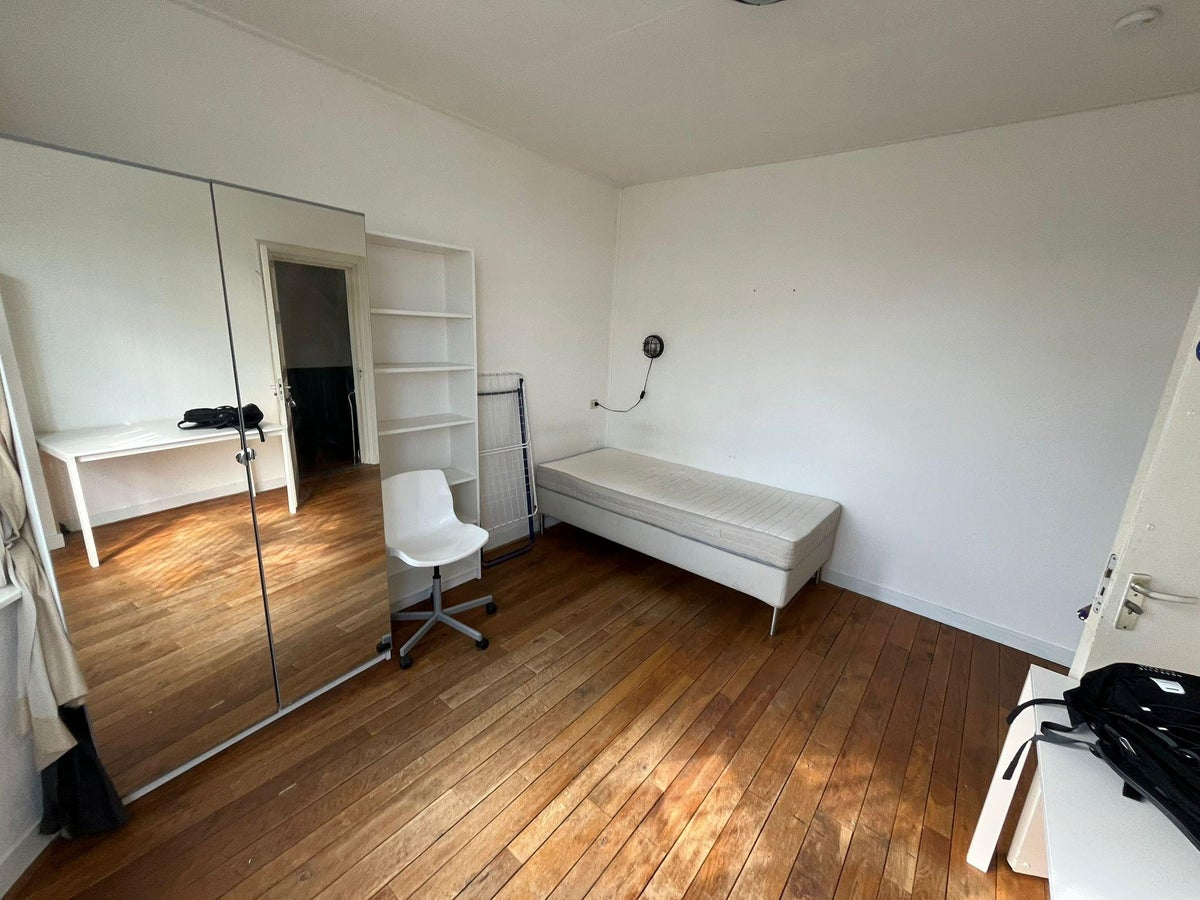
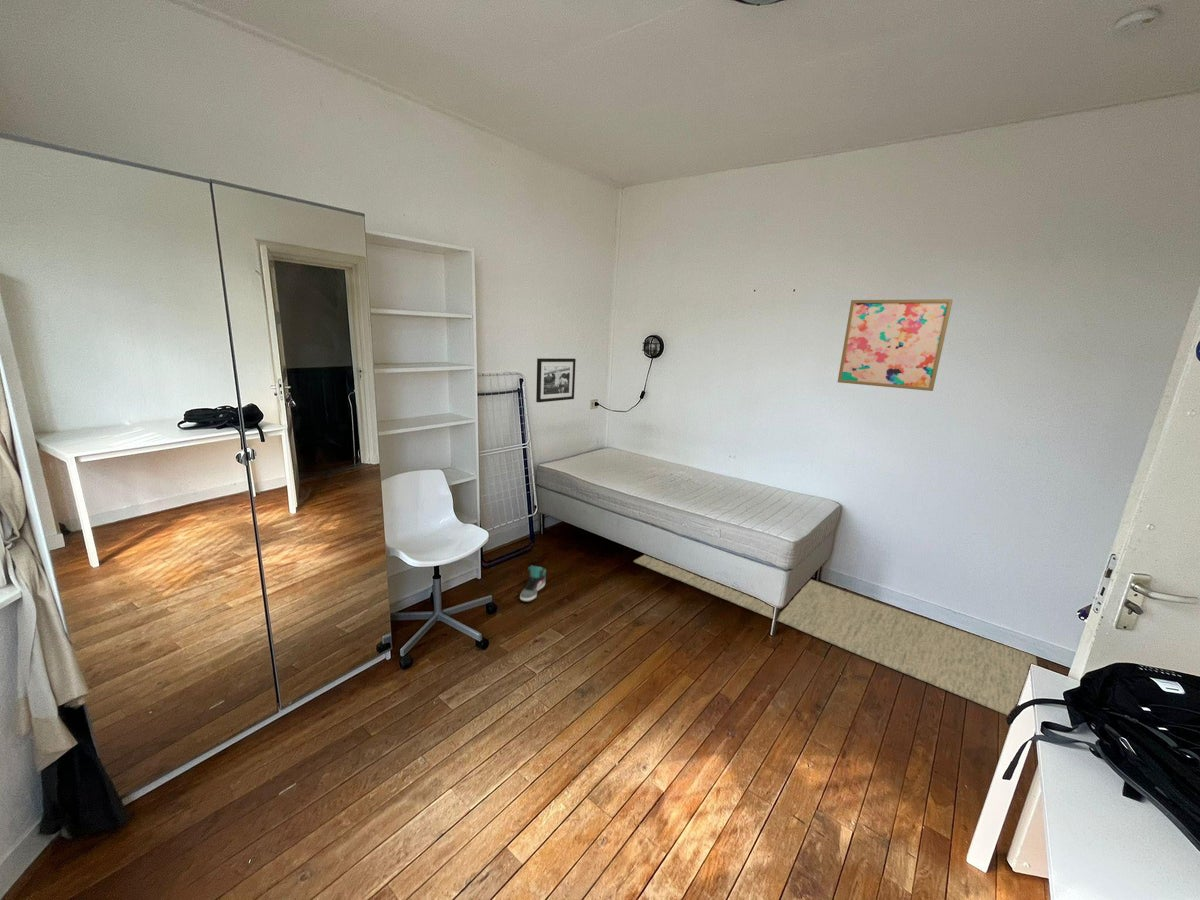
+ sneaker [519,564,547,603]
+ rug [632,554,1038,716]
+ picture frame [535,357,577,403]
+ wall art [837,298,954,392]
